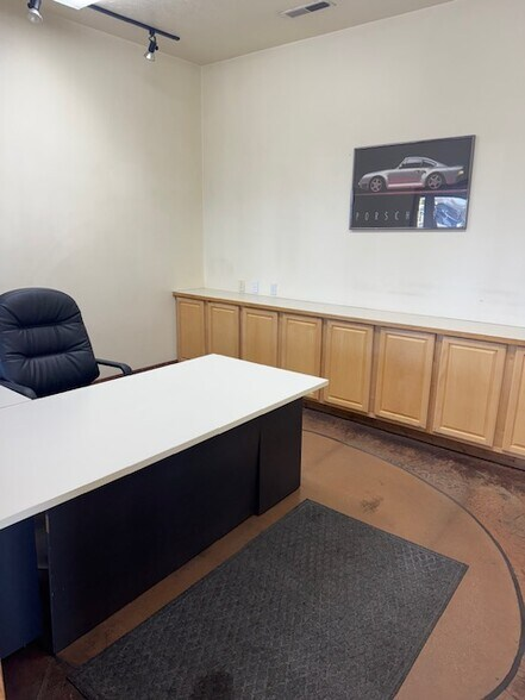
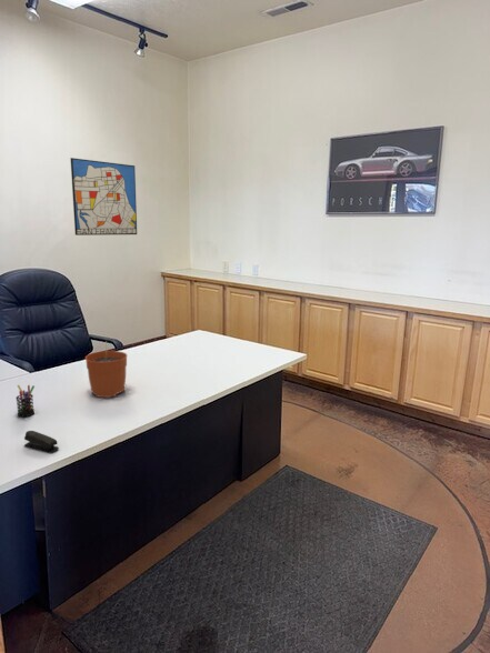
+ stapler [23,430,60,453]
+ pen holder [14,384,36,418]
+ wall art [69,157,138,237]
+ plant pot [84,335,128,399]
